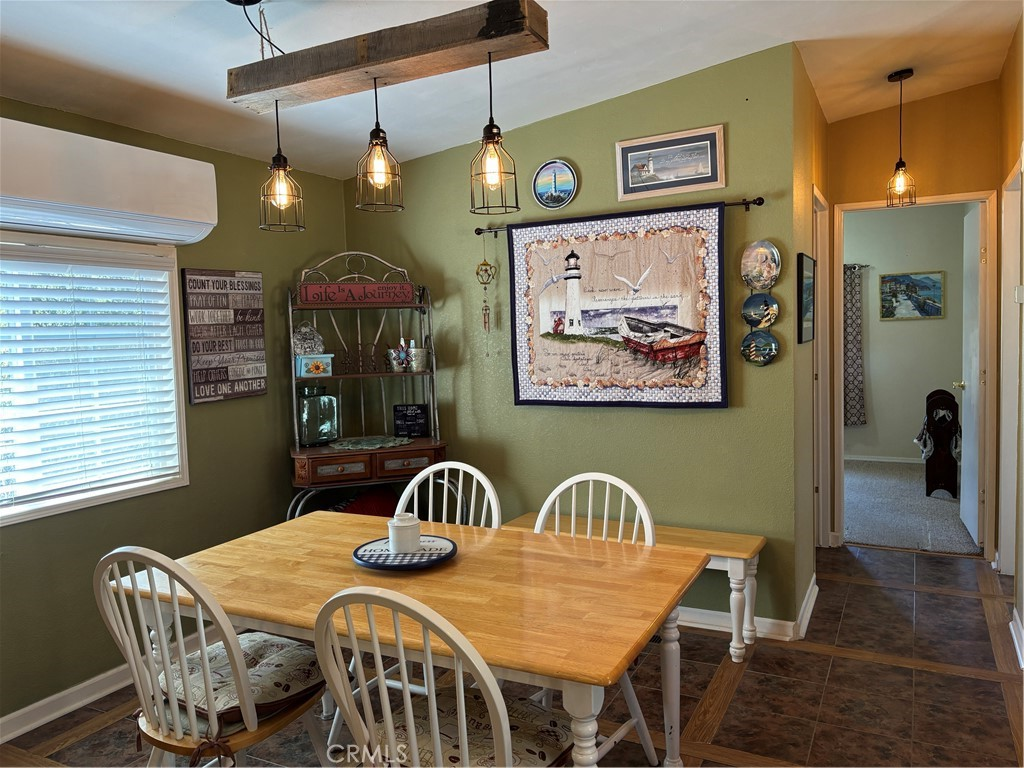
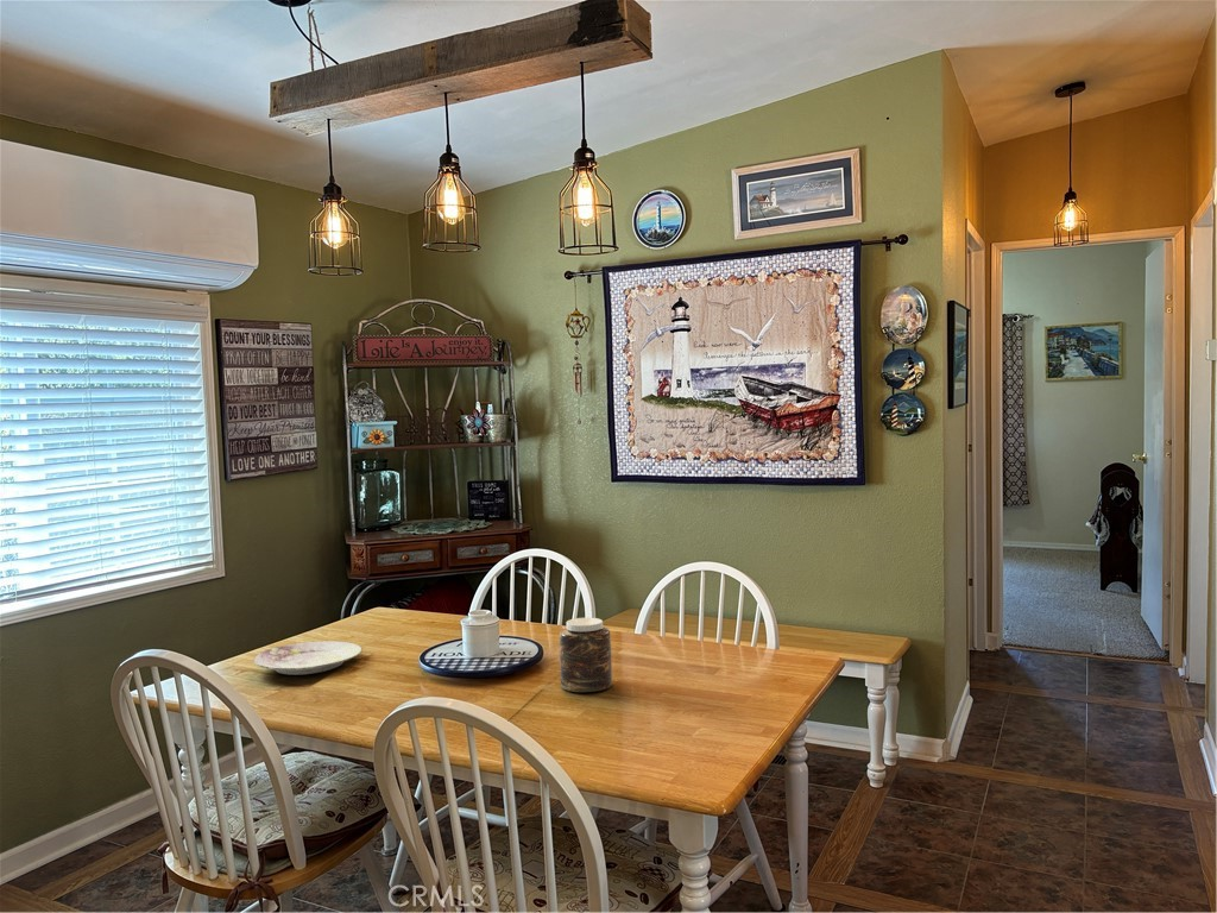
+ jar [559,617,613,693]
+ plate [252,640,364,676]
